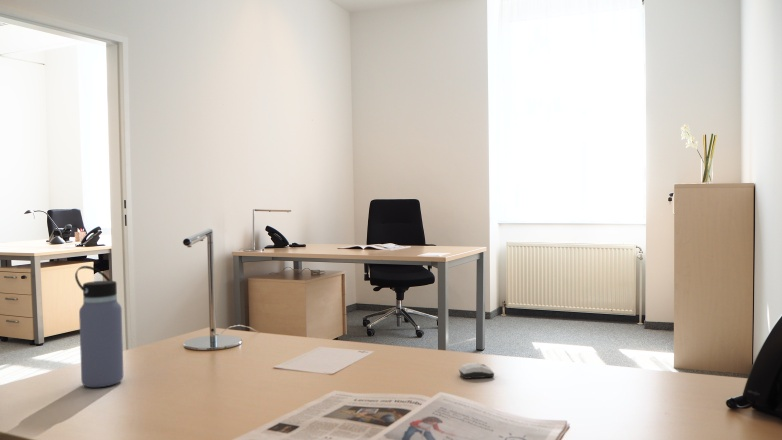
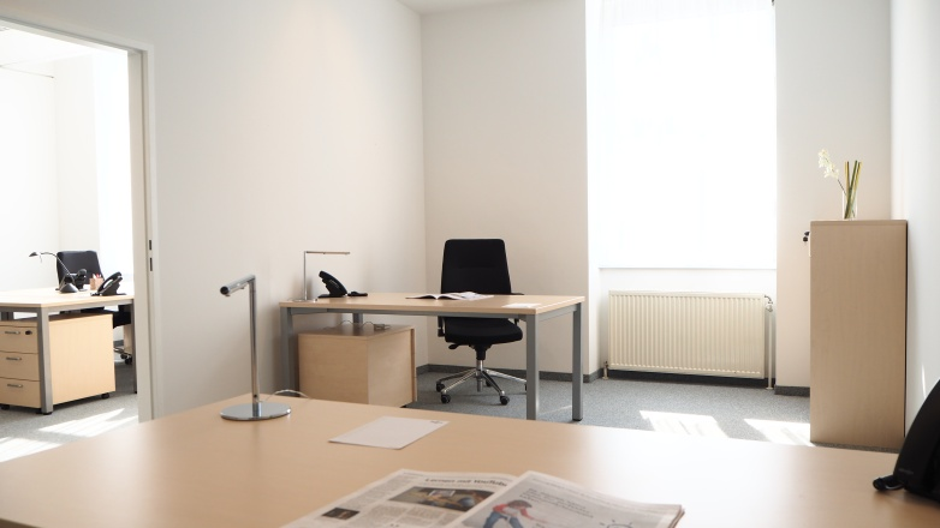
- water bottle [74,265,124,388]
- computer mouse [458,362,495,380]
